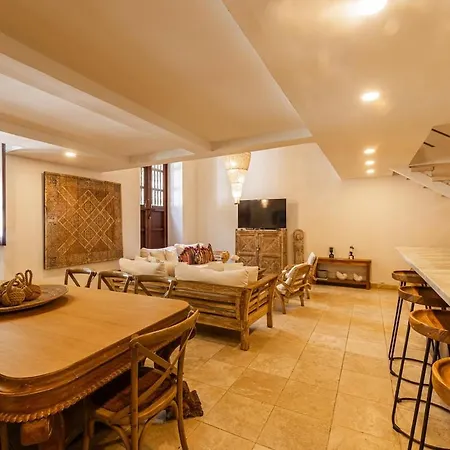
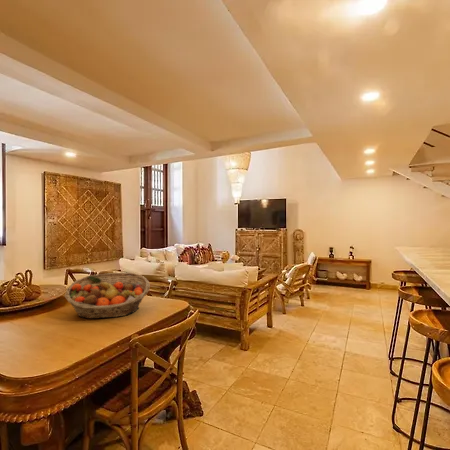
+ fruit basket [64,272,151,320]
